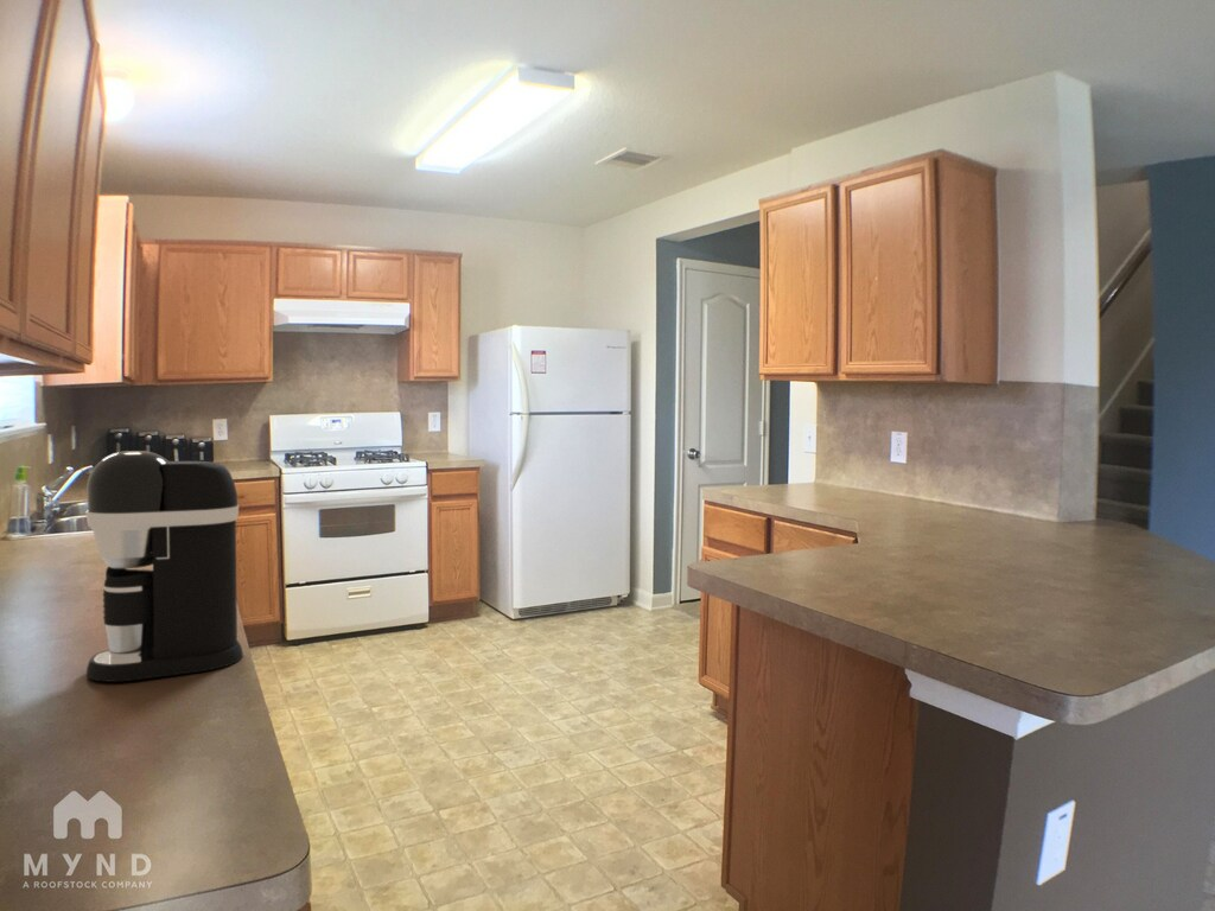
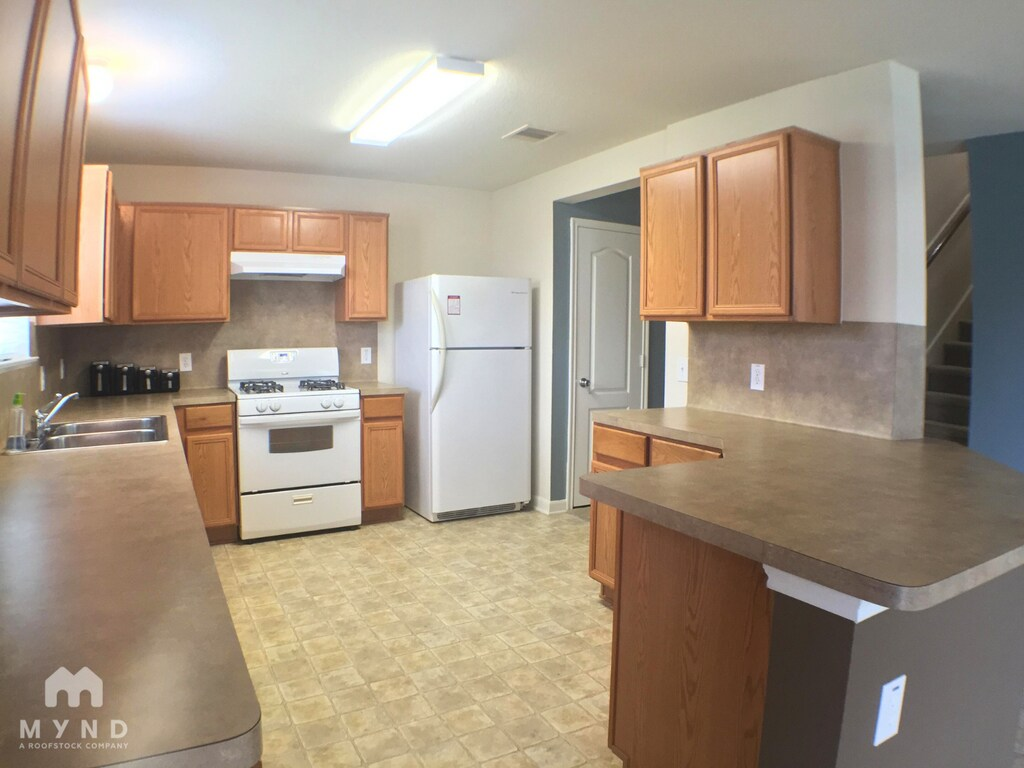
- coffee maker [85,450,244,683]
